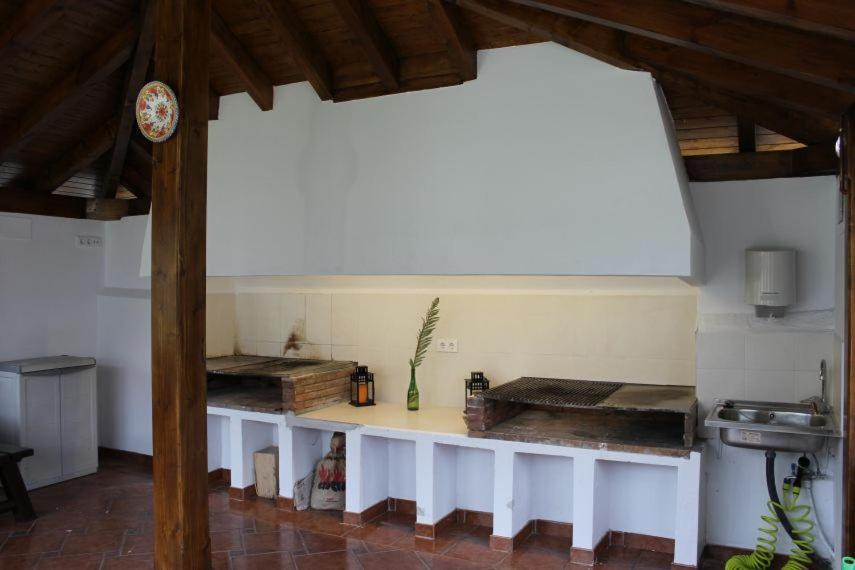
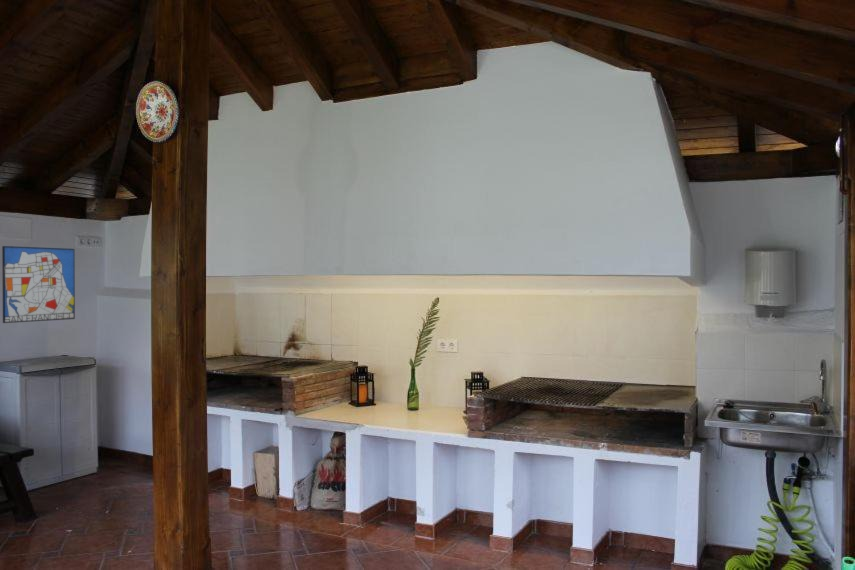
+ wall art [1,245,76,324]
